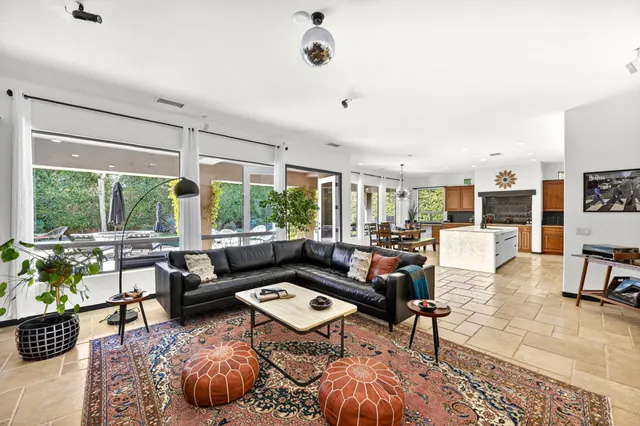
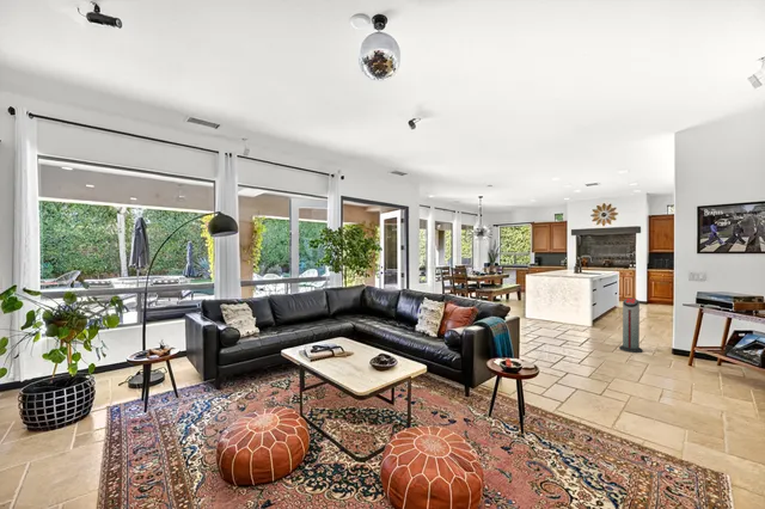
+ air purifier [618,298,644,354]
